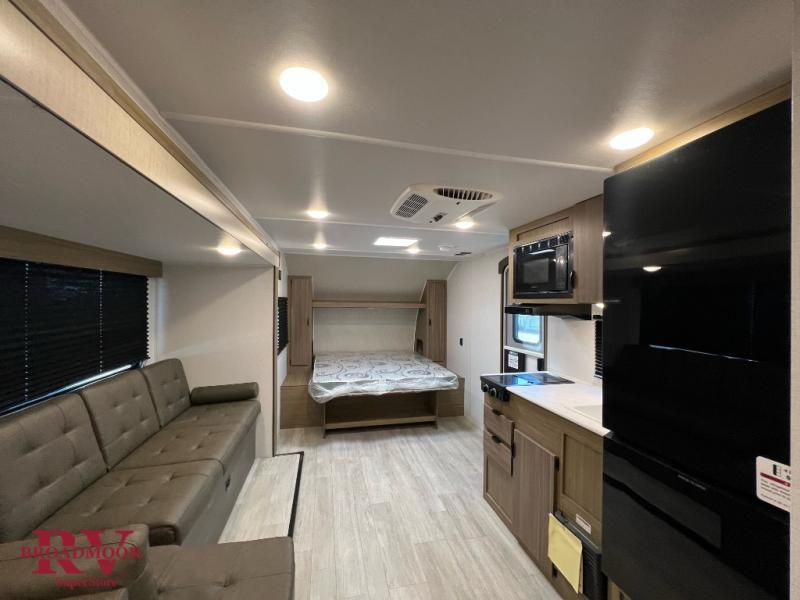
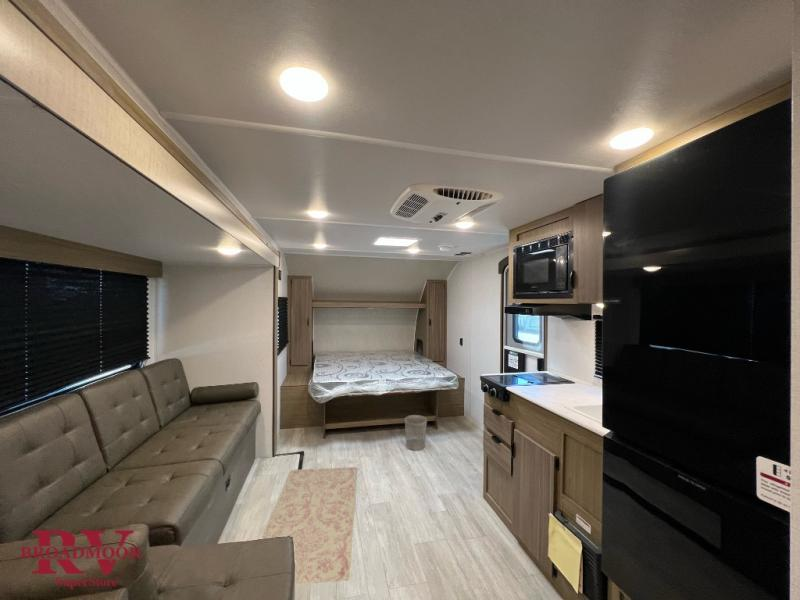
+ wastebasket [404,414,428,452]
+ rug [261,466,358,586]
